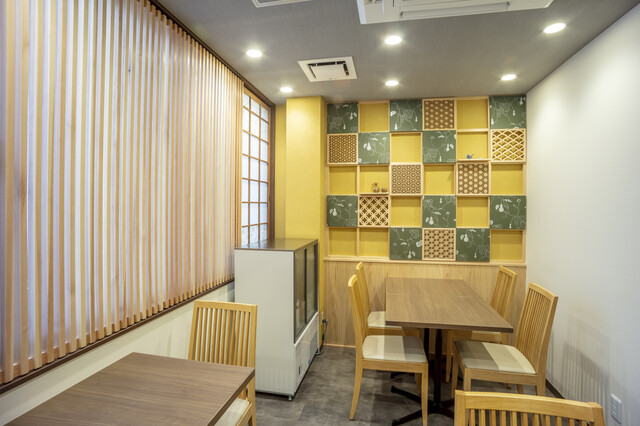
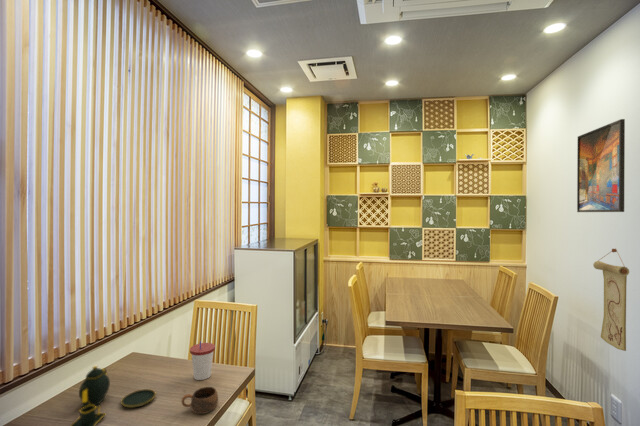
+ teapot [70,365,157,426]
+ cup [189,340,216,381]
+ cup [181,386,219,415]
+ wall scroll [592,247,630,352]
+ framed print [576,118,626,213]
